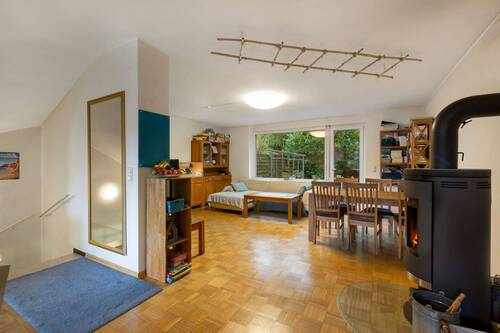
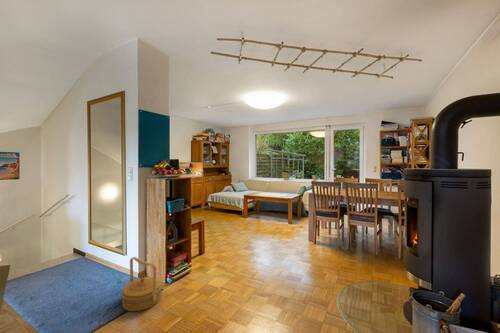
+ basket [120,256,163,312]
